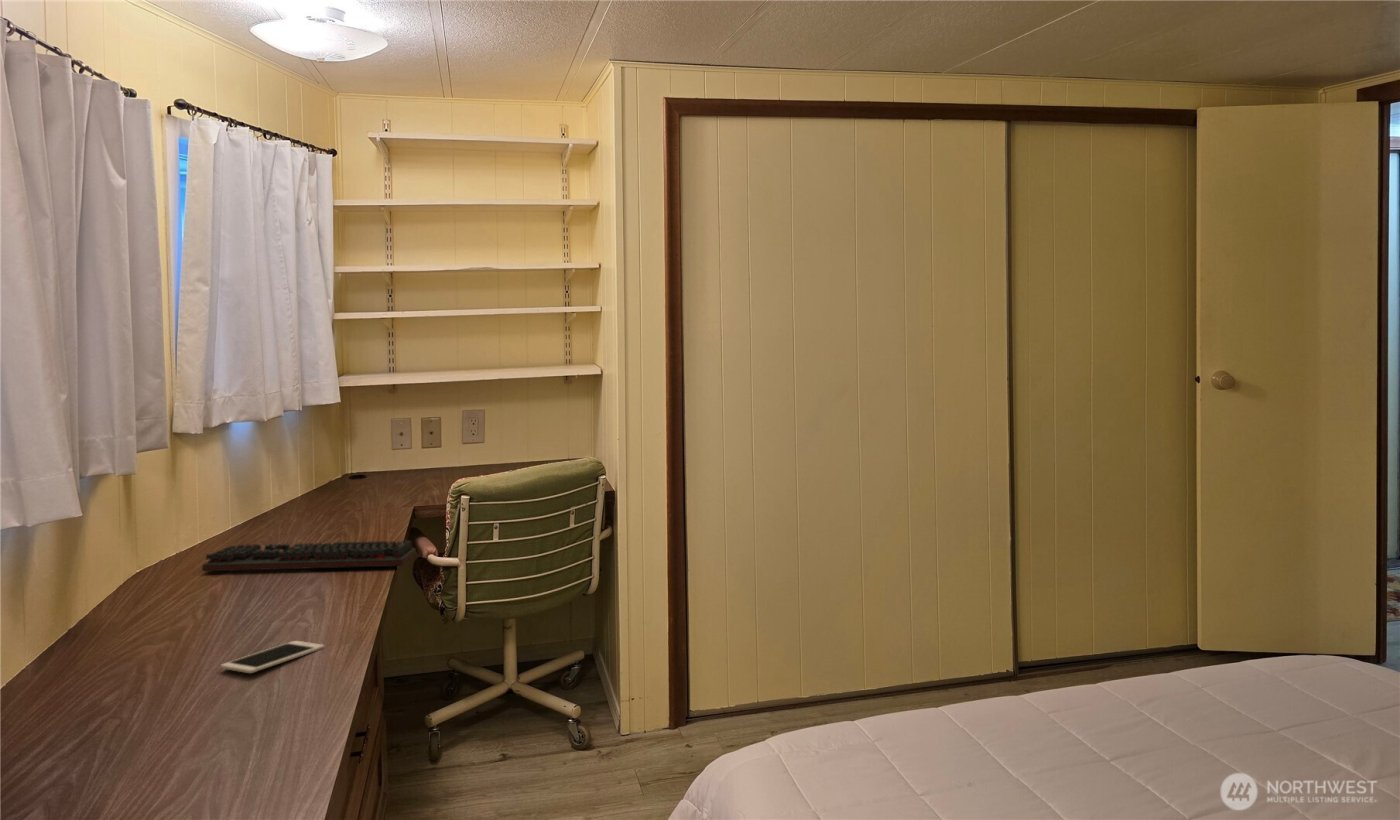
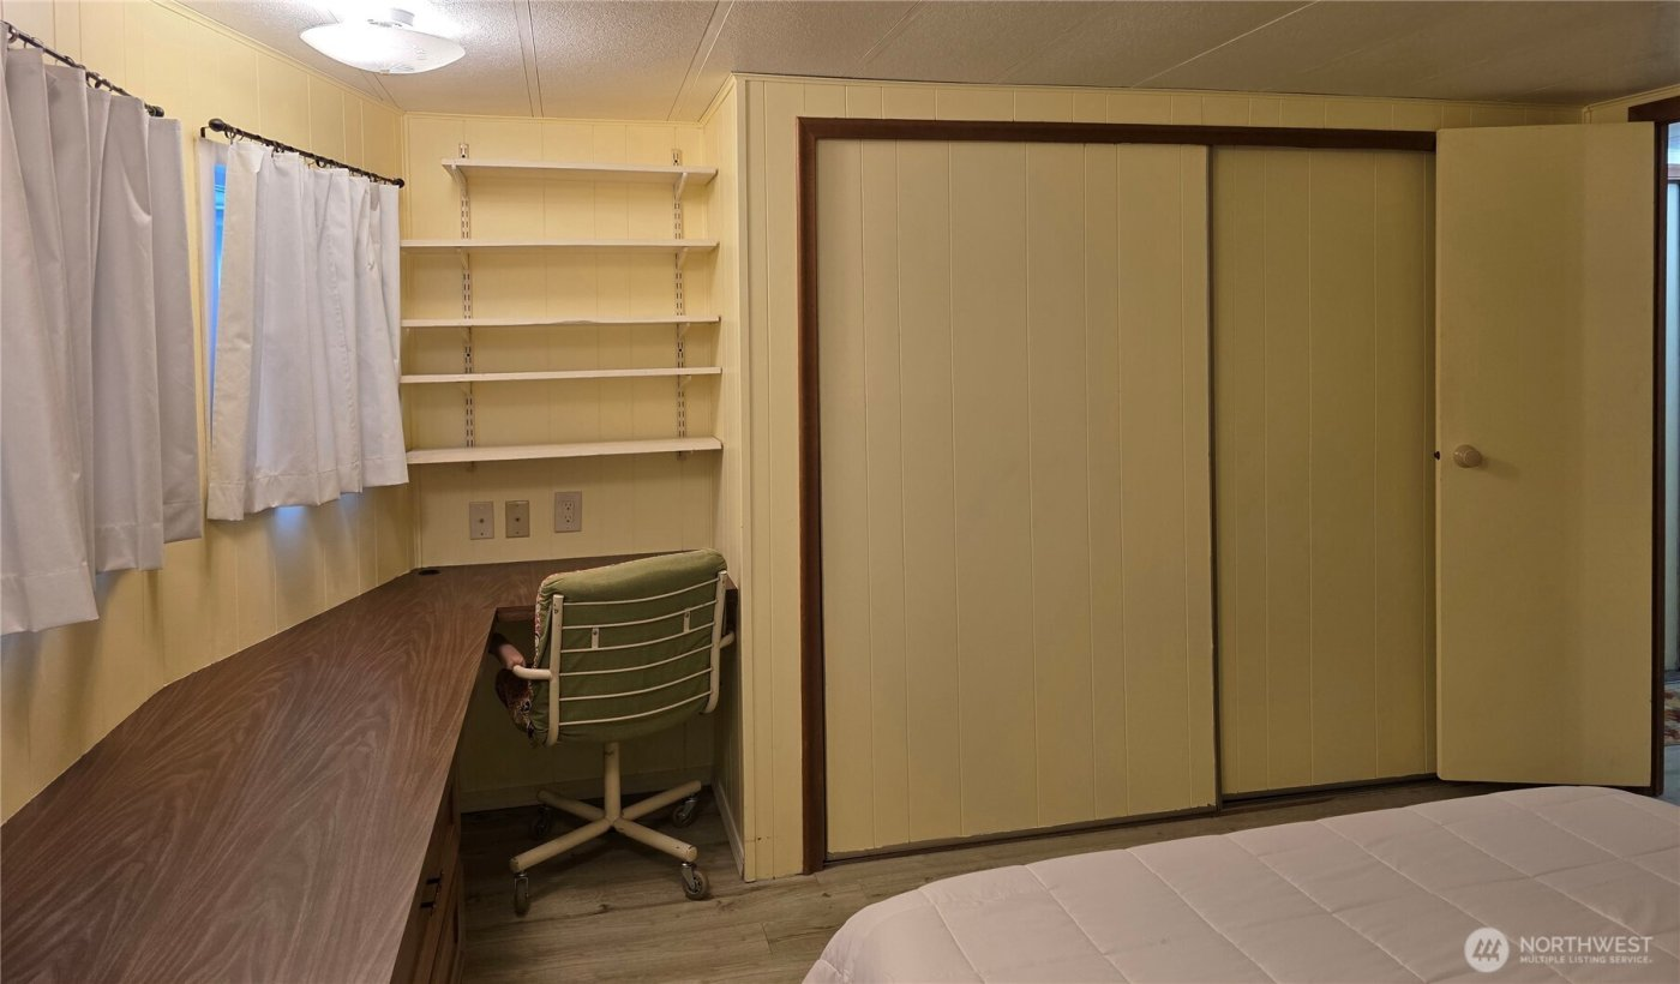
- cell phone [220,640,325,674]
- keyboard [201,540,417,572]
